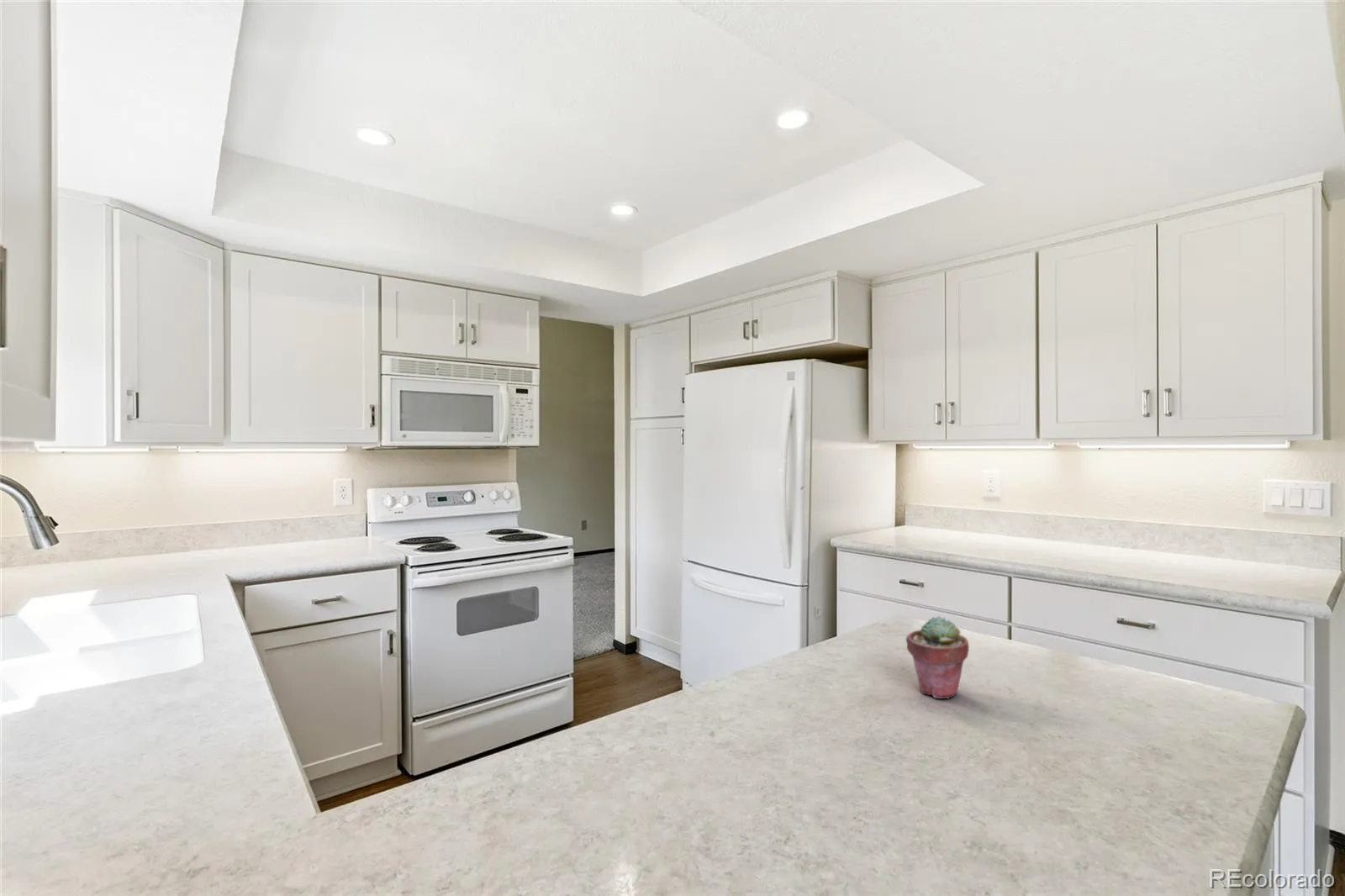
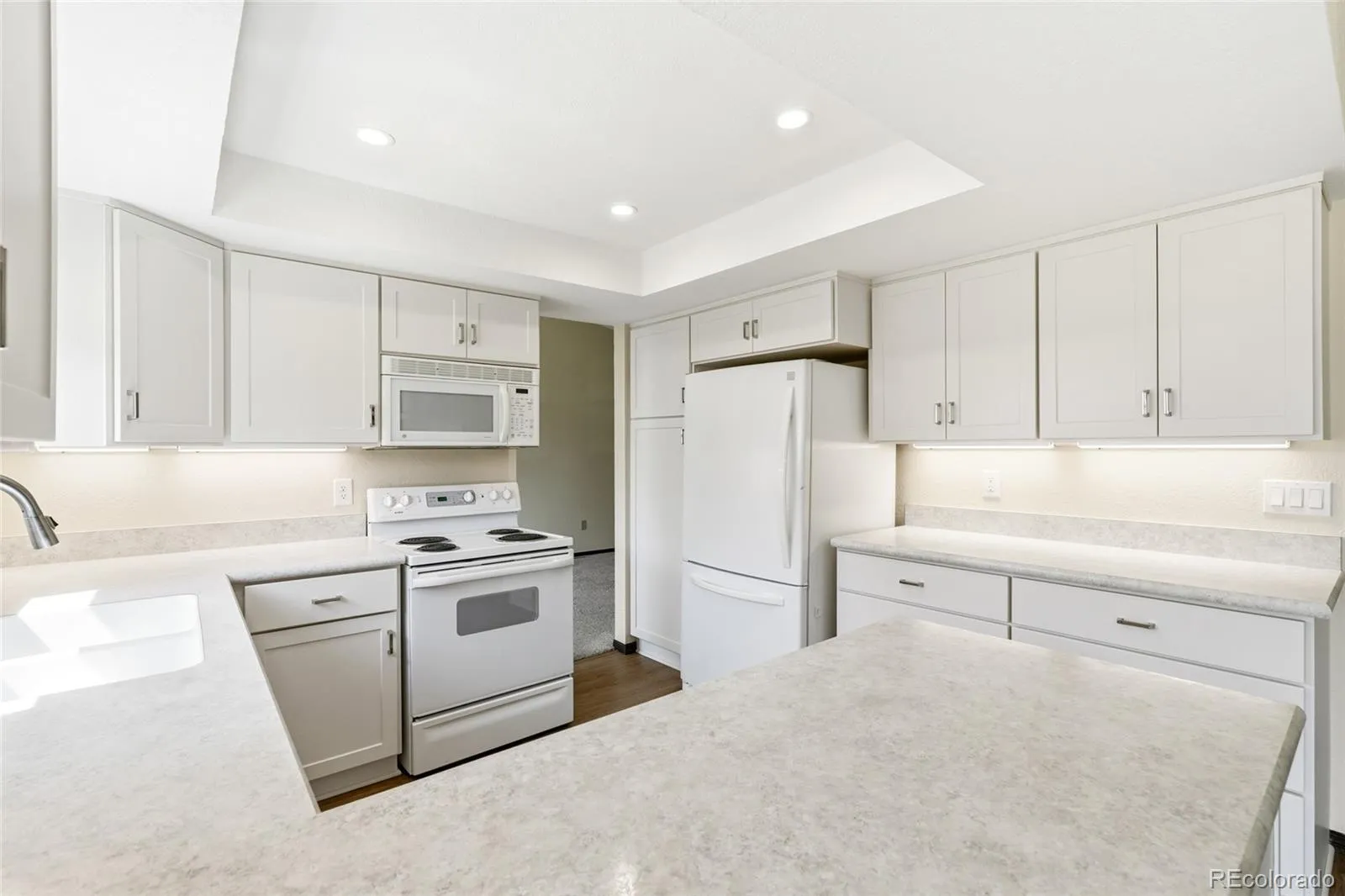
- potted succulent [905,615,970,699]
